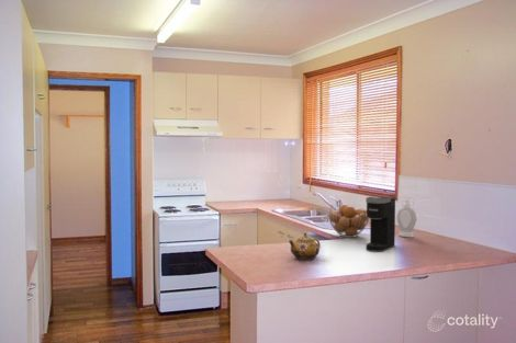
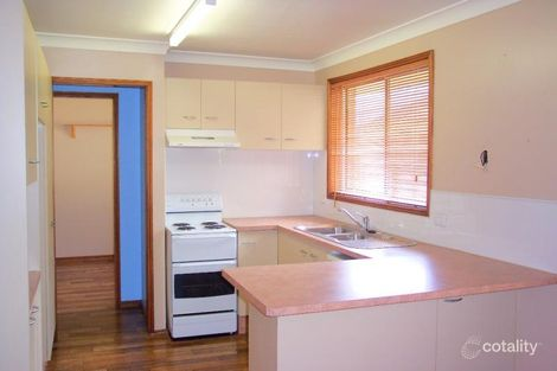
- coffee maker [364,196,396,253]
- soap bottle [395,198,417,239]
- fruit basket [327,203,370,239]
- teapot [288,232,322,262]
